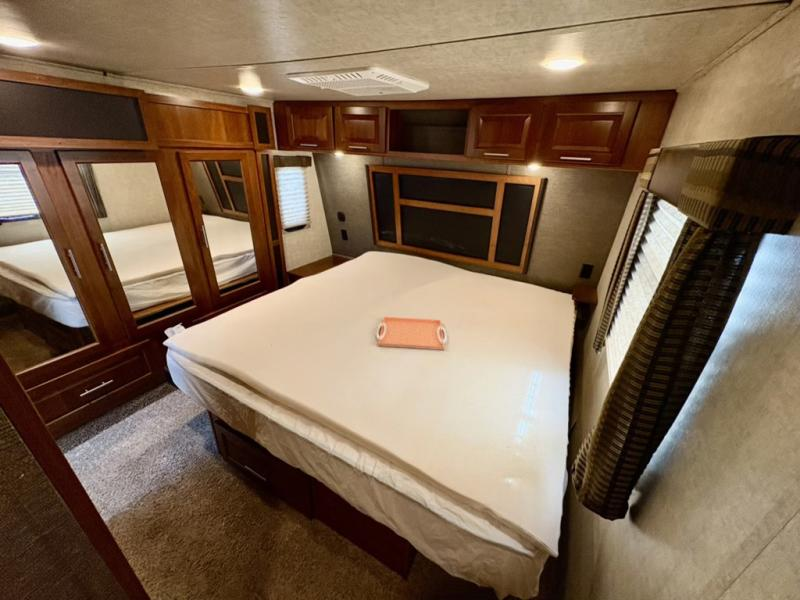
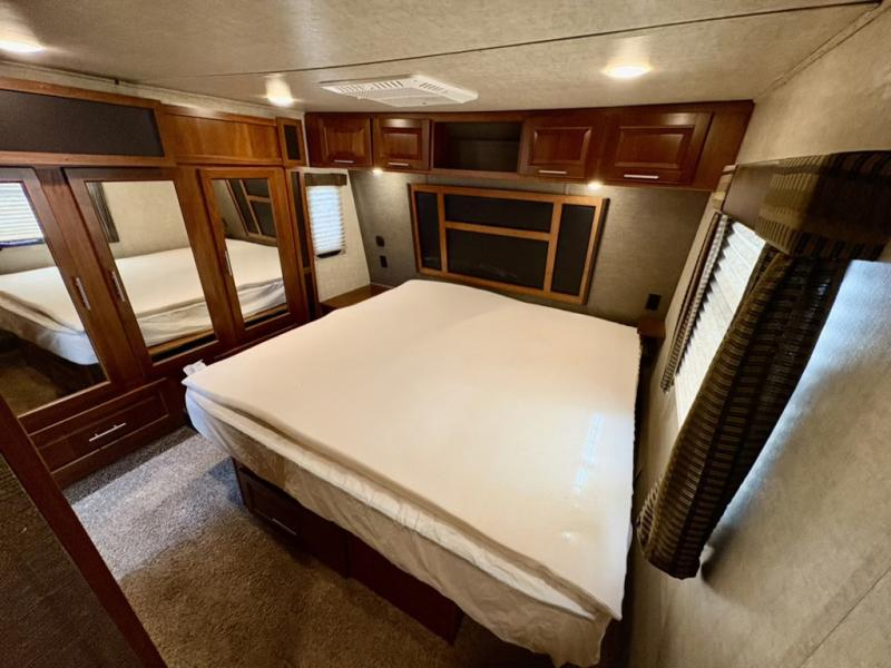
- serving tray [375,316,448,351]
